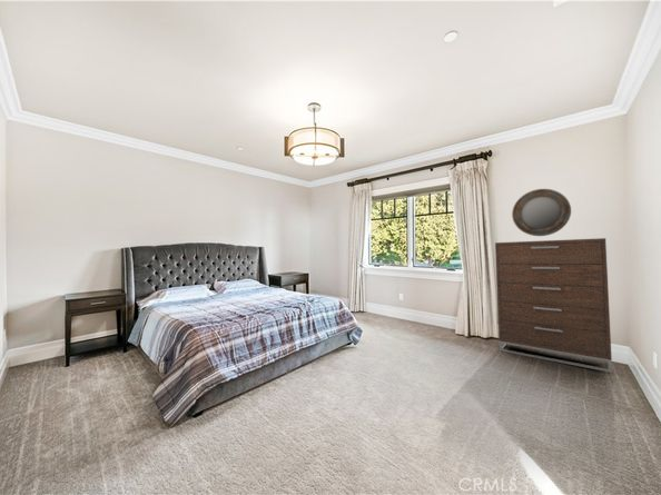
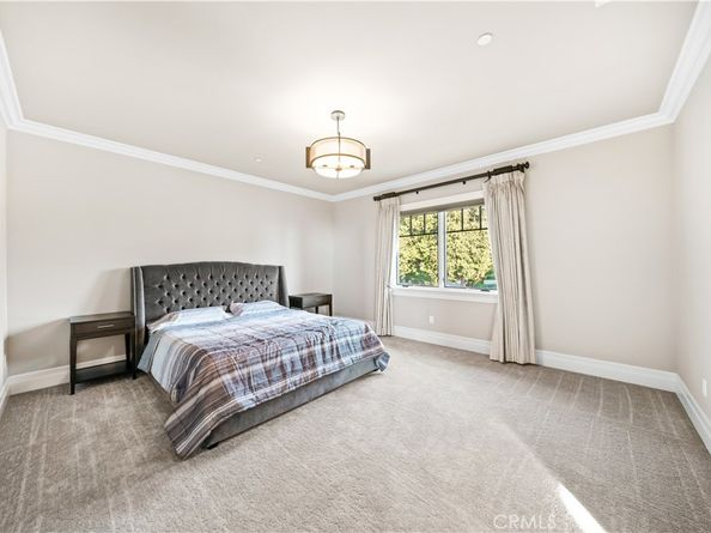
- dresser [494,237,613,374]
- home mirror [511,188,572,237]
